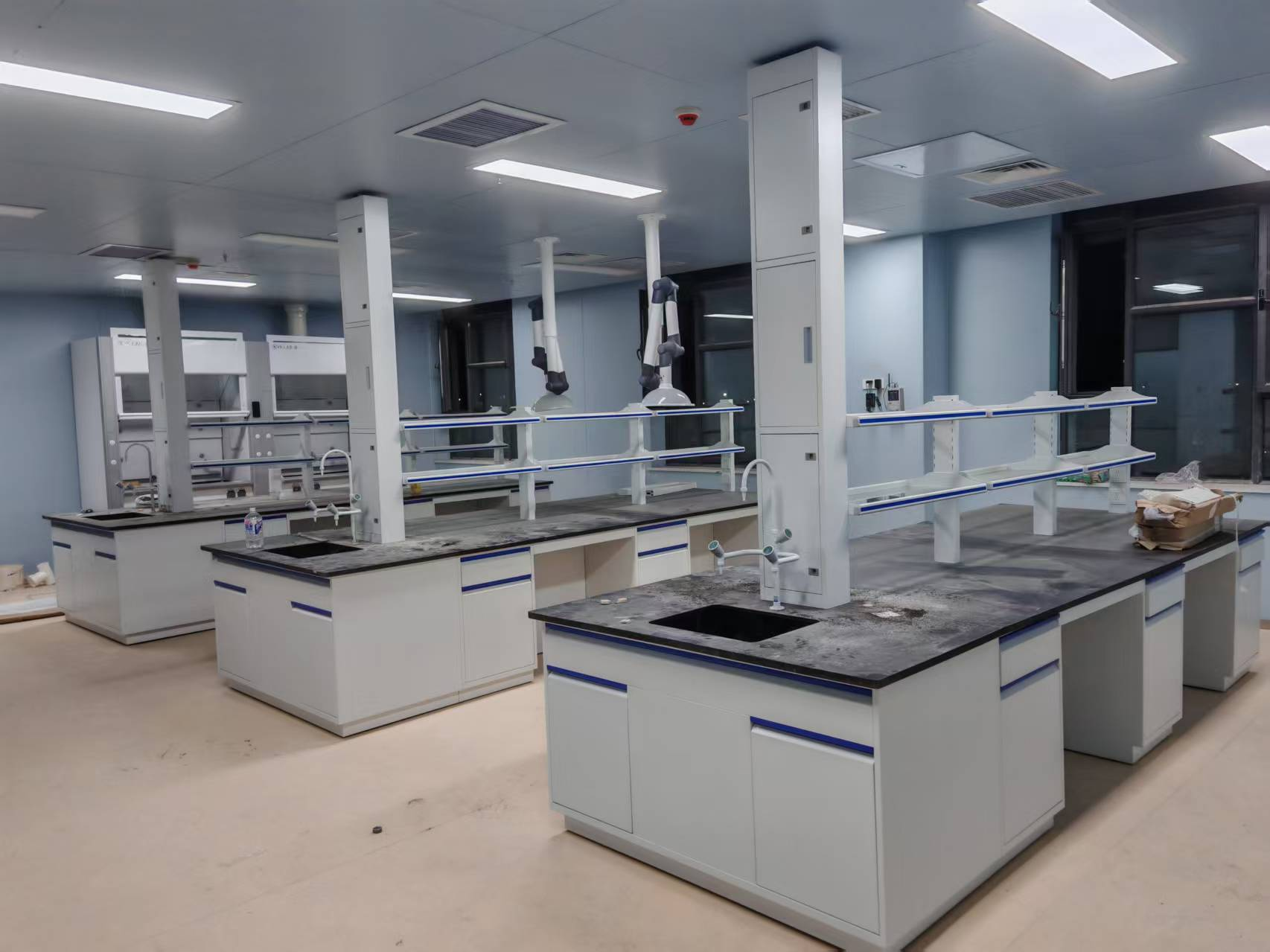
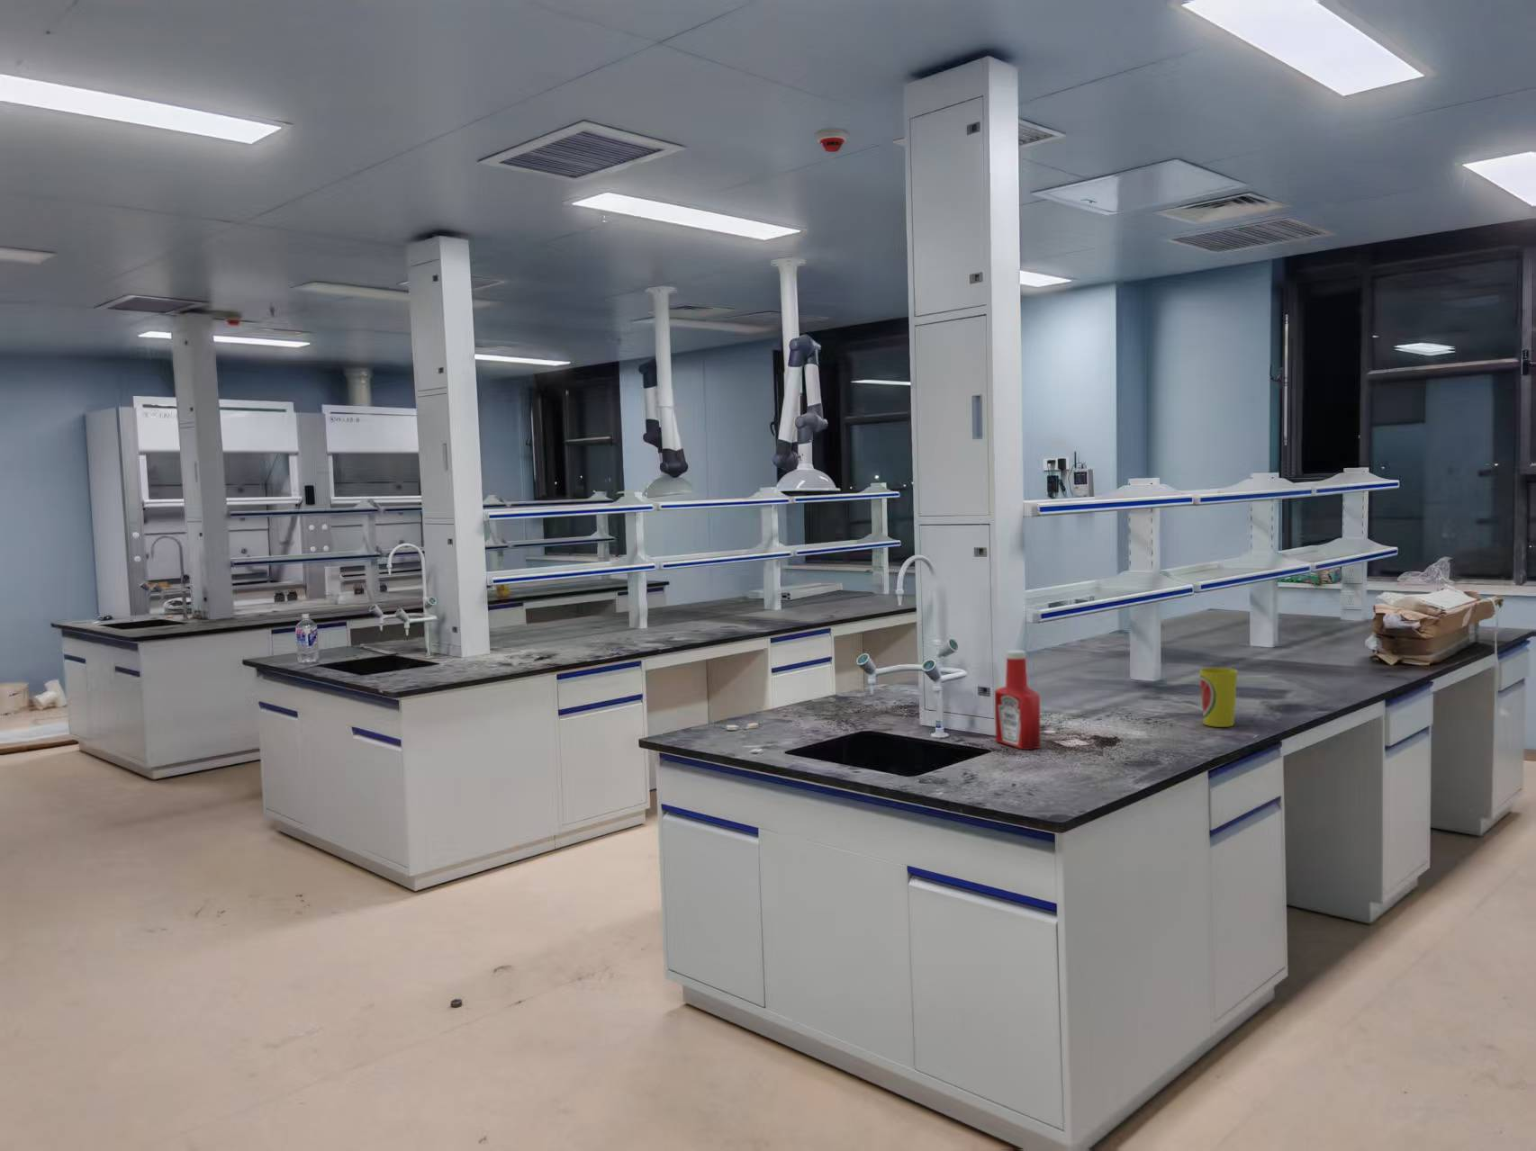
+ cup [1199,667,1238,728]
+ soap bottle [994,649,1041,751]
